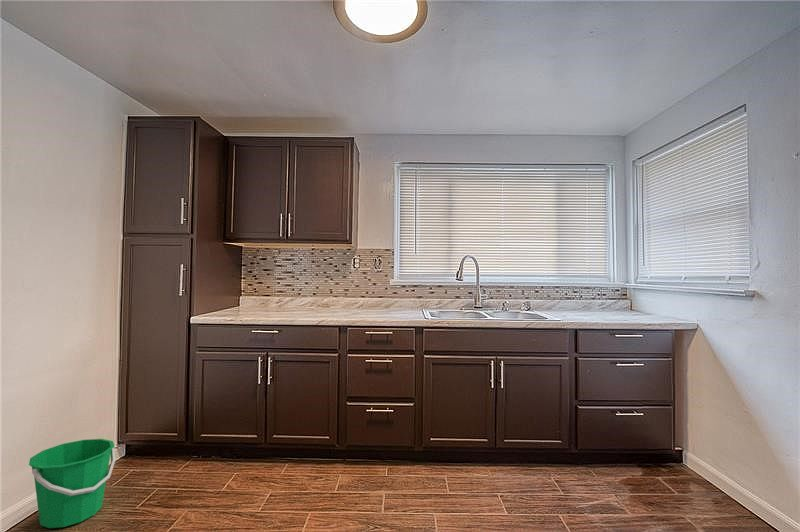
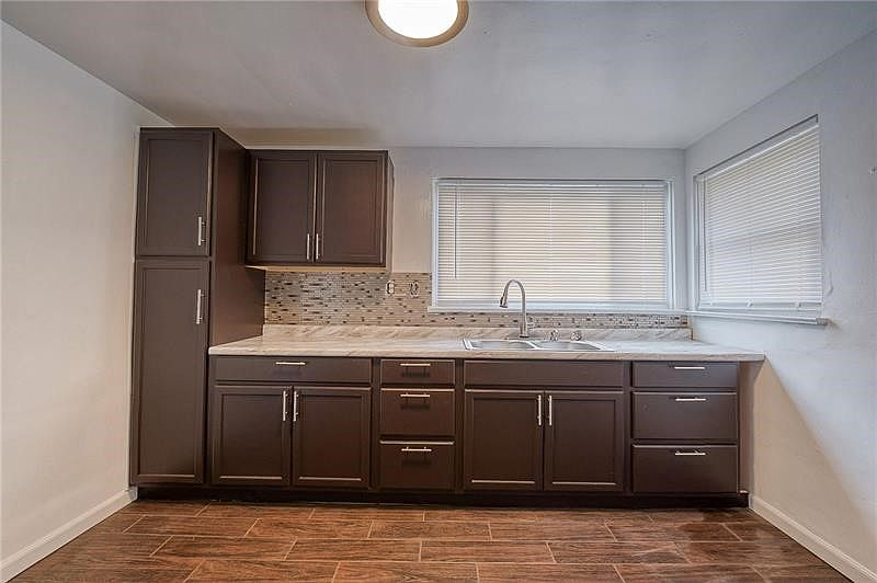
- bucket [28,438,116,529]
